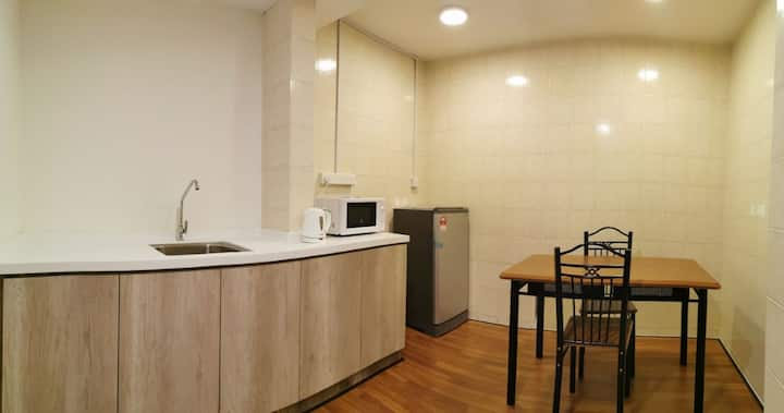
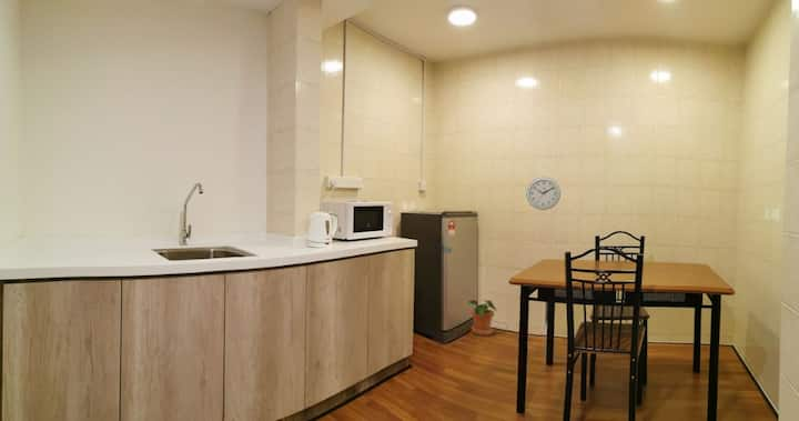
+ wall clock [525,177,562,211]
+ potted plant [467,299,497,337]
